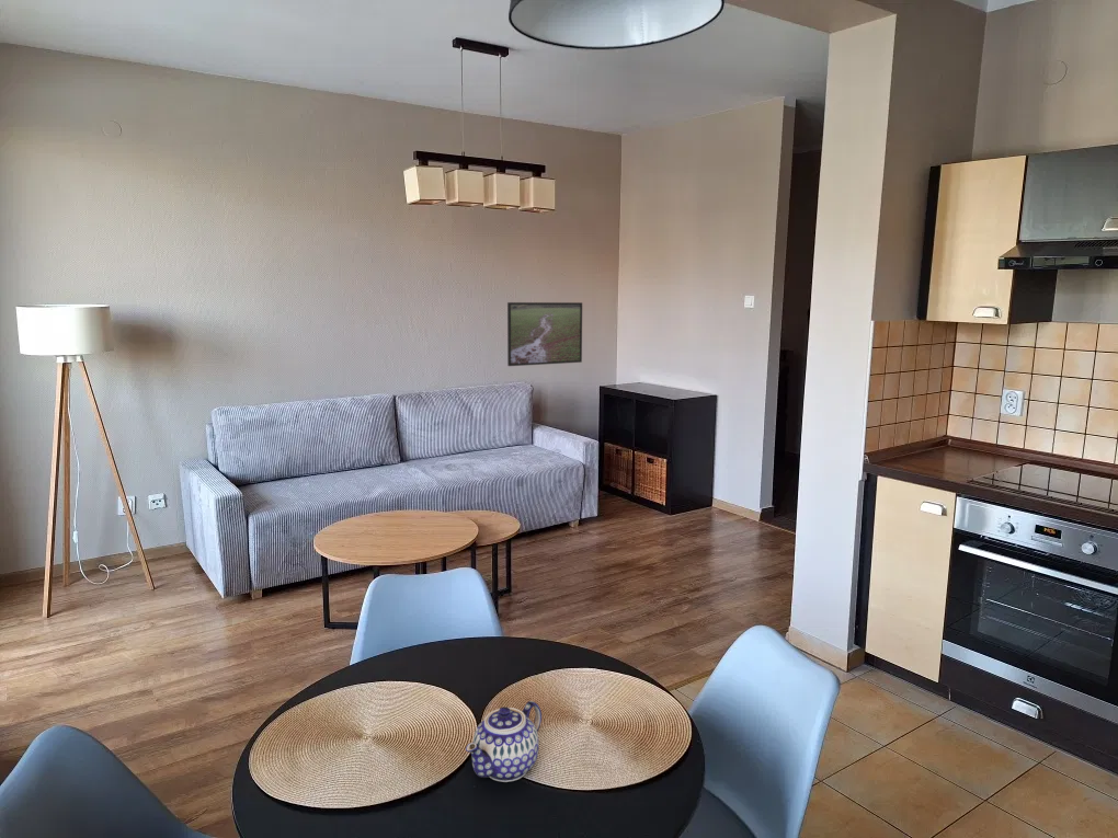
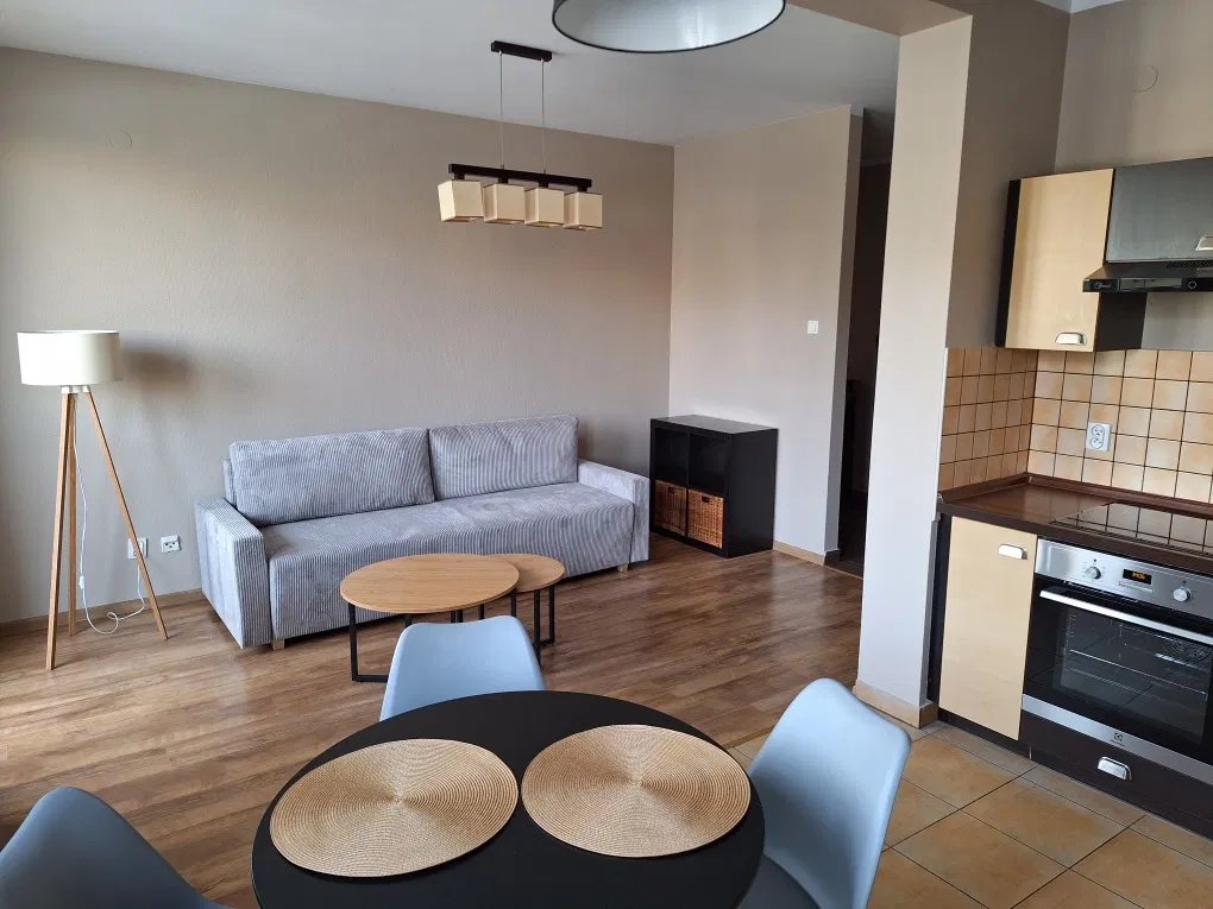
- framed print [506,301,583,367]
- teapot [465,700,543,783]
